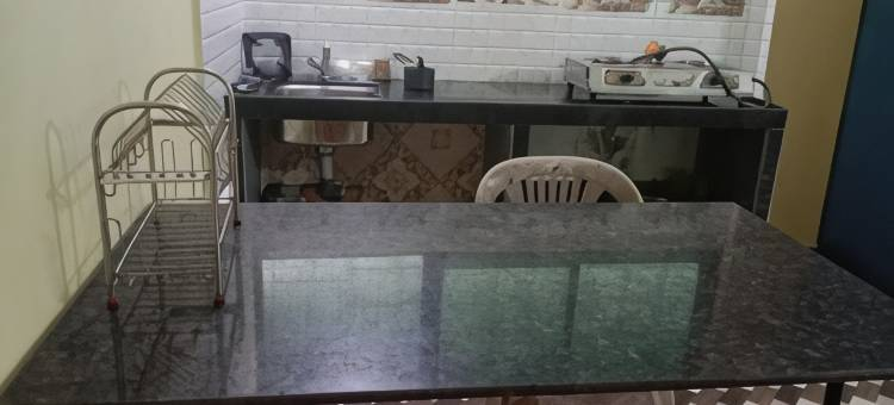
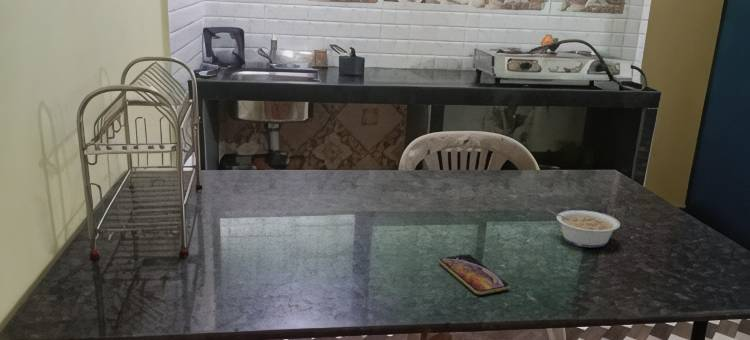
+ legume [544,207,621,249]
+ smartphone [438,253,510,296]
